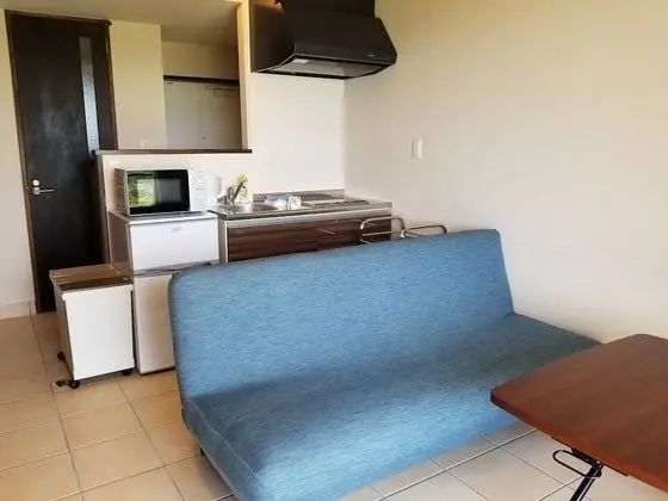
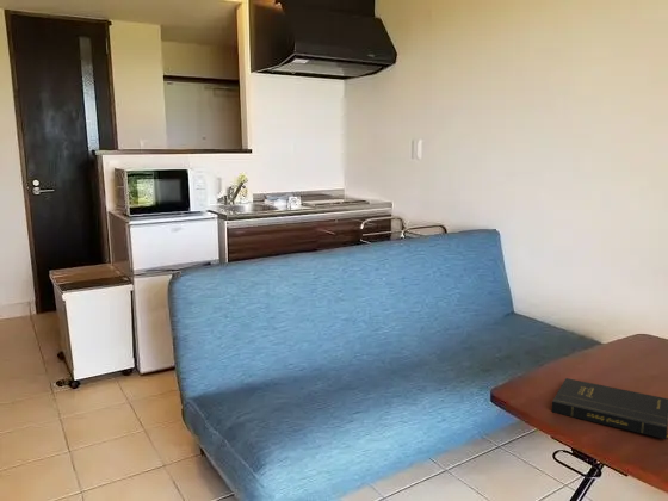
+ book [551,377,668,440]
